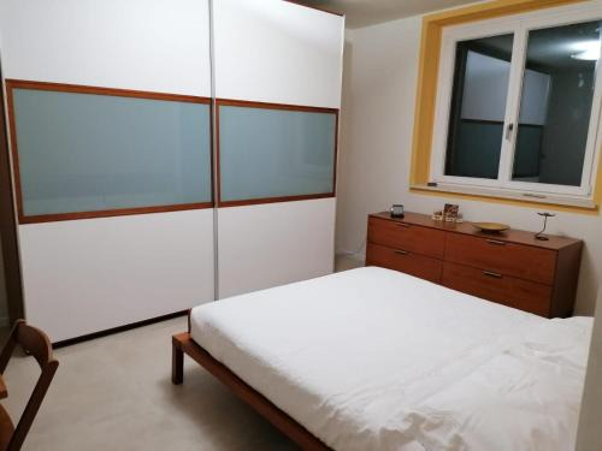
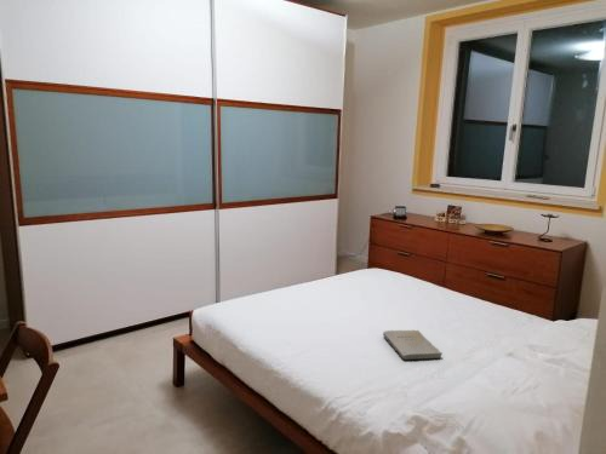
+ book [382,329,444,361]
